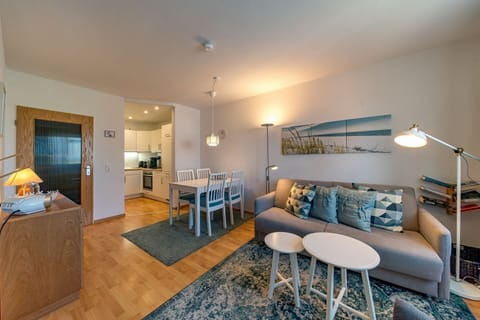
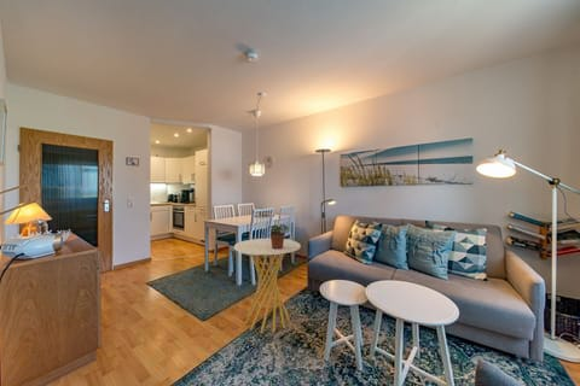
+ side table [233,238,302,334]
+ potted plant [266,223,290,250]
